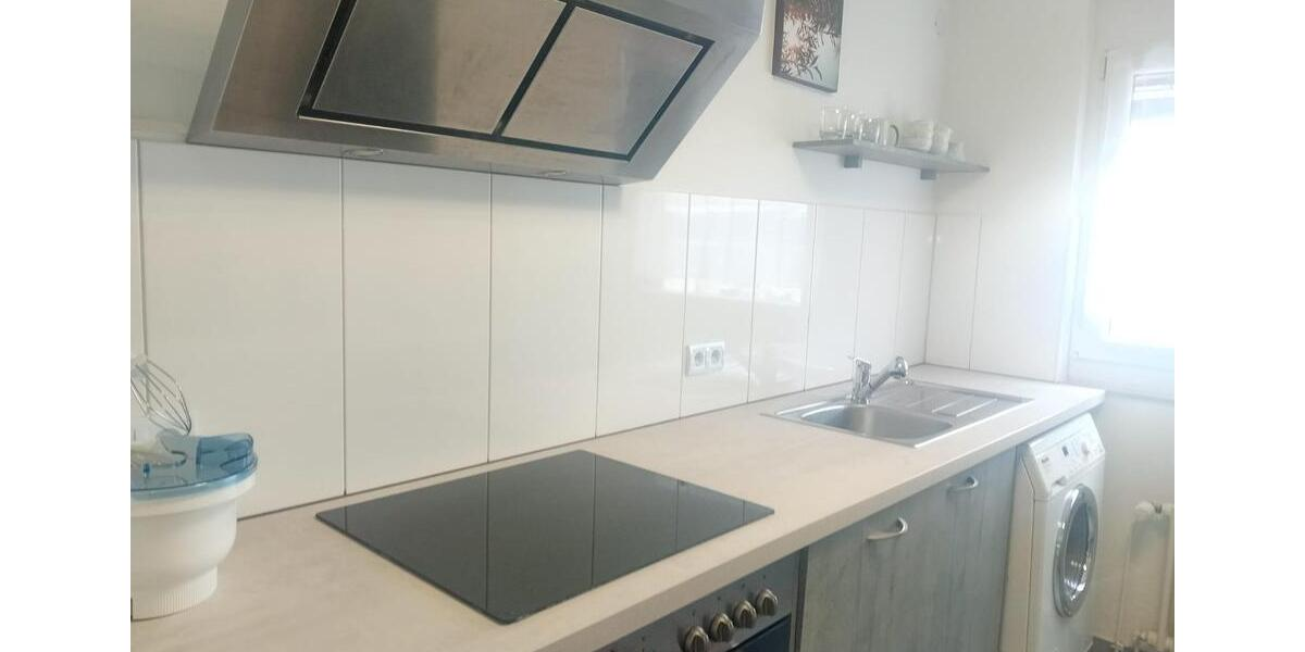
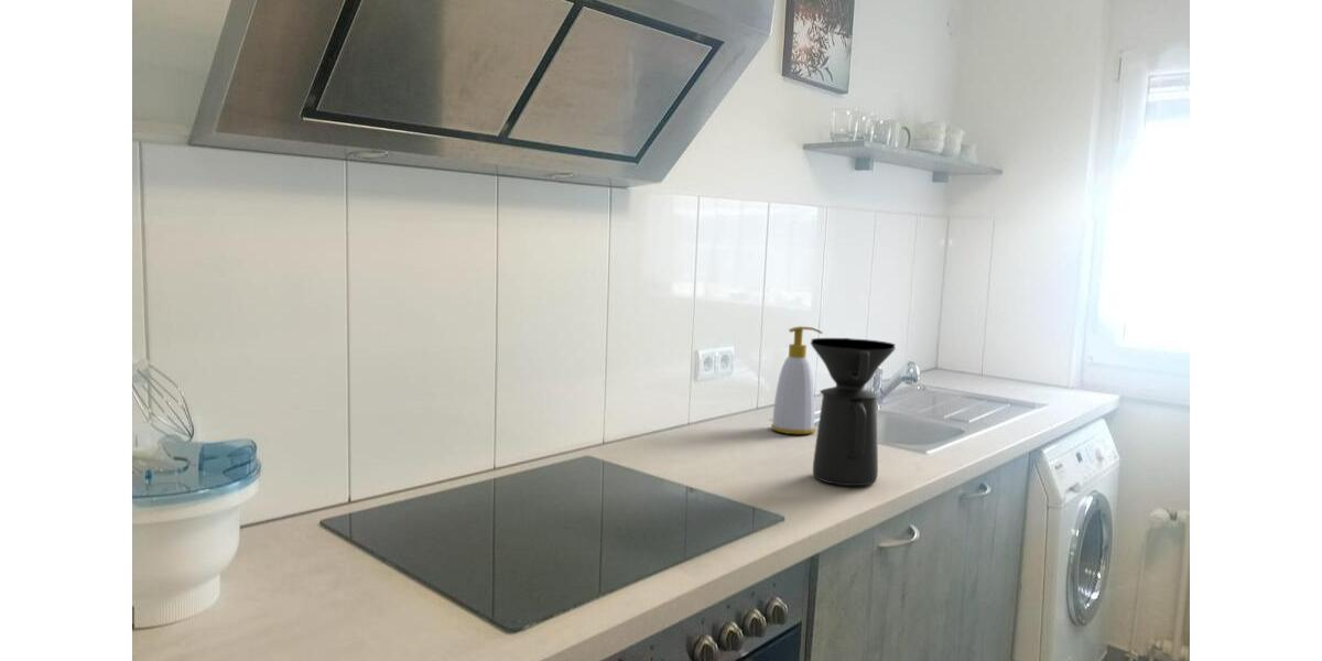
+ coffee maker [810,337,897,487]
+ soap bottle [770,325,824,435]
